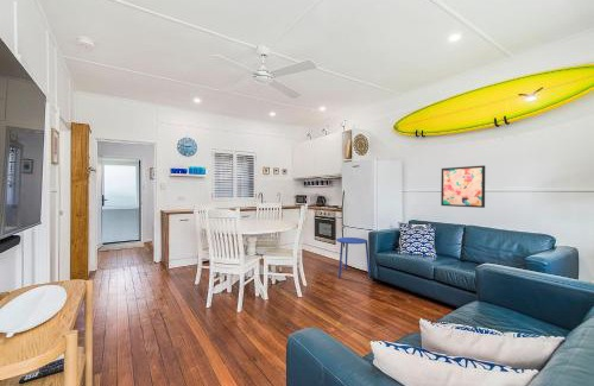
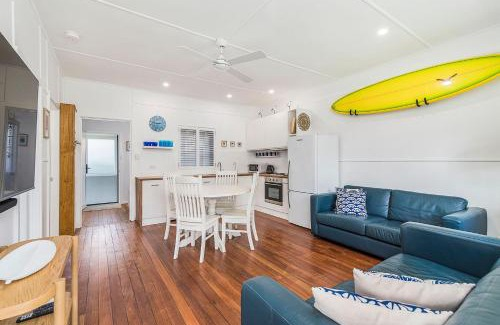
- side table [335,236,372,279]
- wall art [440,164,486,209]
